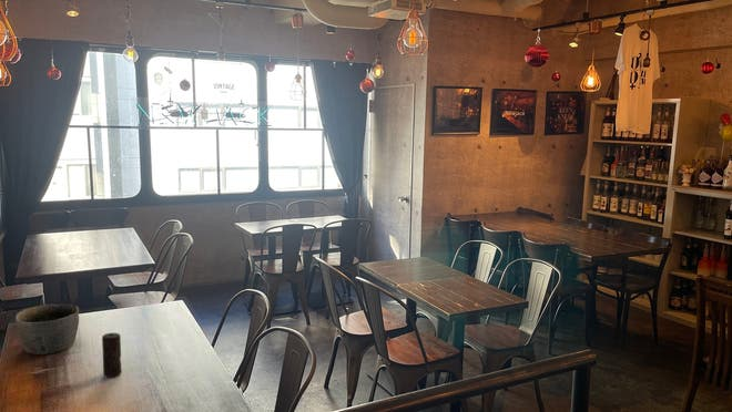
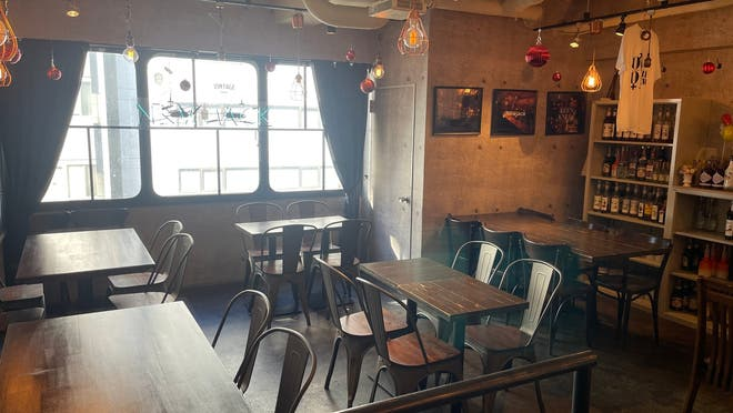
- candle [101,332,123,378]
- bowl [14,302,80,356]
